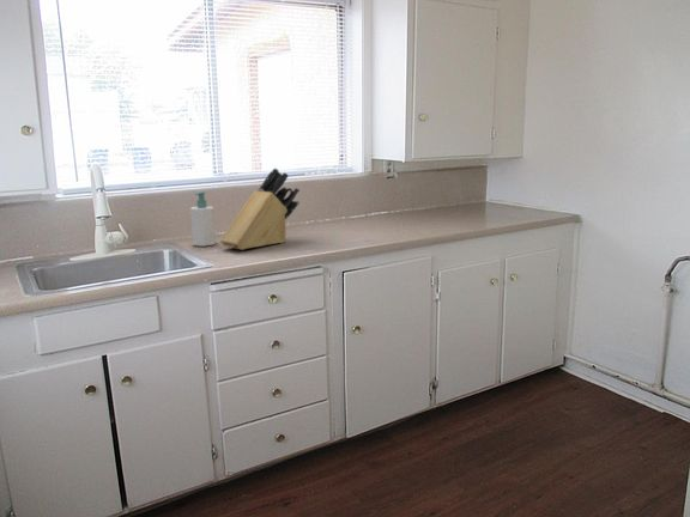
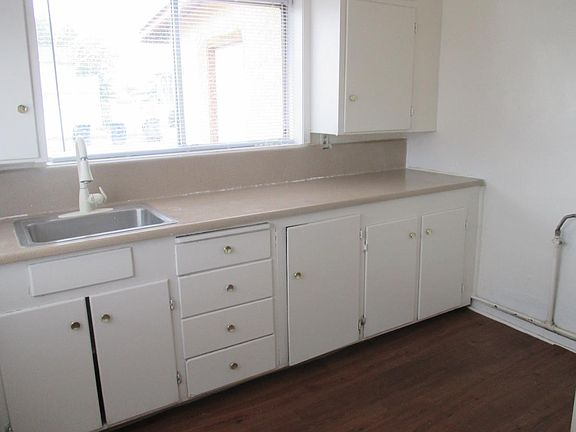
- soap bottle [189,190,217,248]
- knife block [219,168,301,251]
